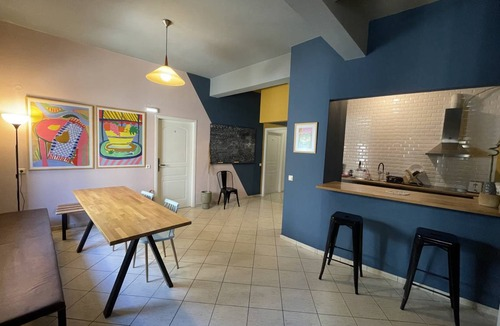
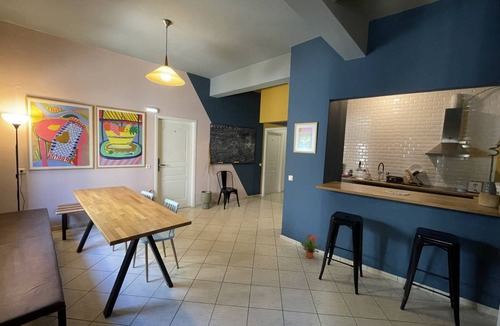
+ potted plant [299,233,322,260]
